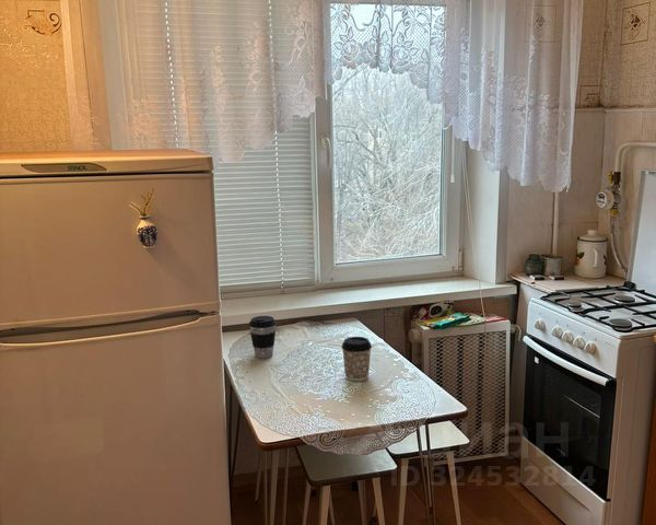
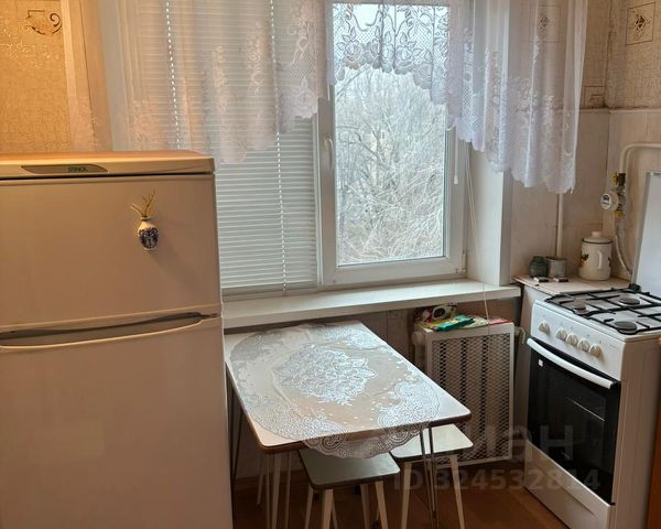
- coffee cup [340,336,373,382]
- coffee cup [248,315,278,359]
